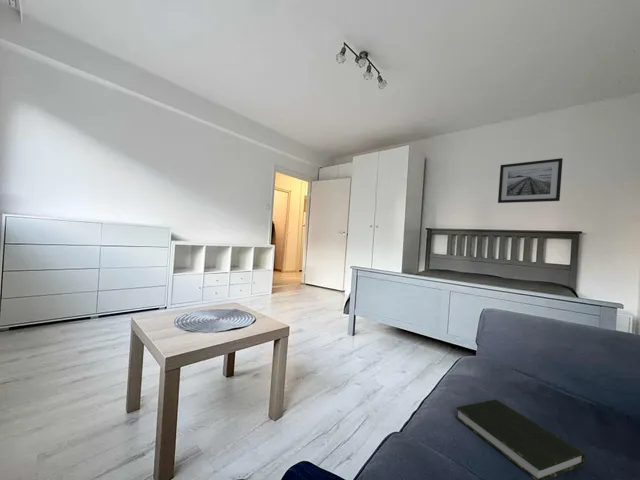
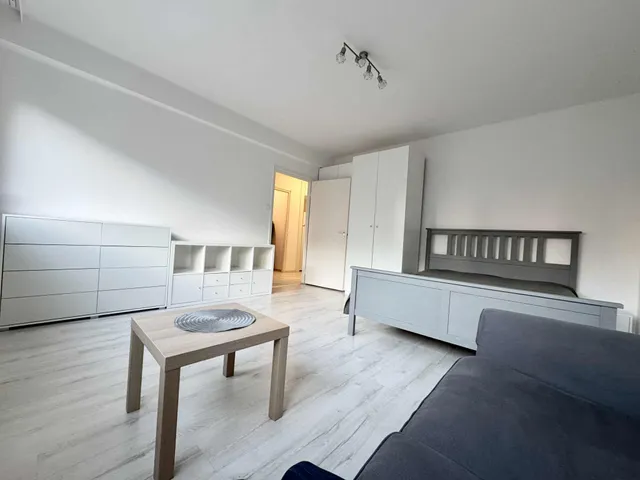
- book [455,398,586,480]
- wall art [497,157,564,204]
